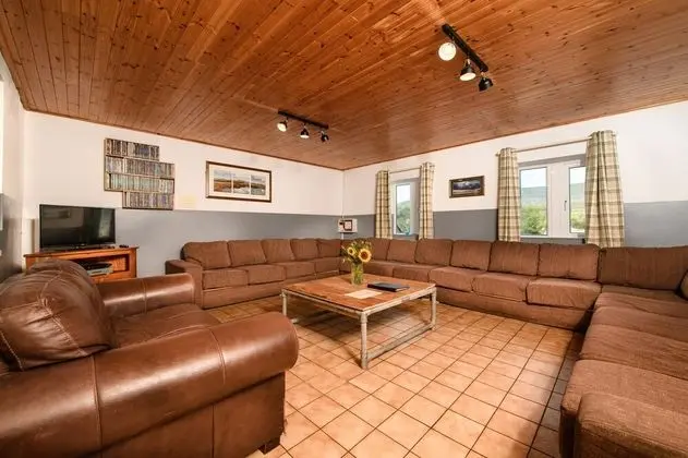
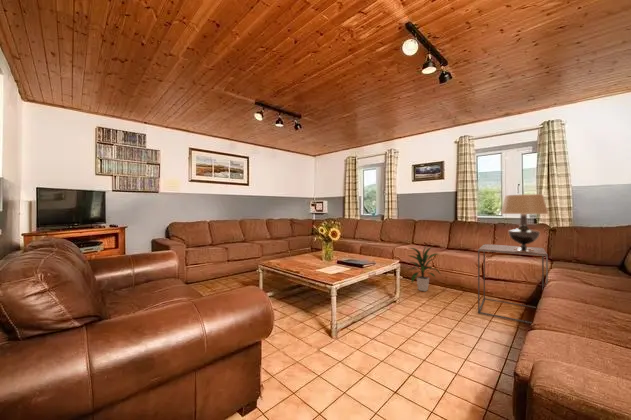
+ indoor plant [408,244,442,292]
+ table lamp [500,193,549,251]
+ side table [477,243,549,324]
